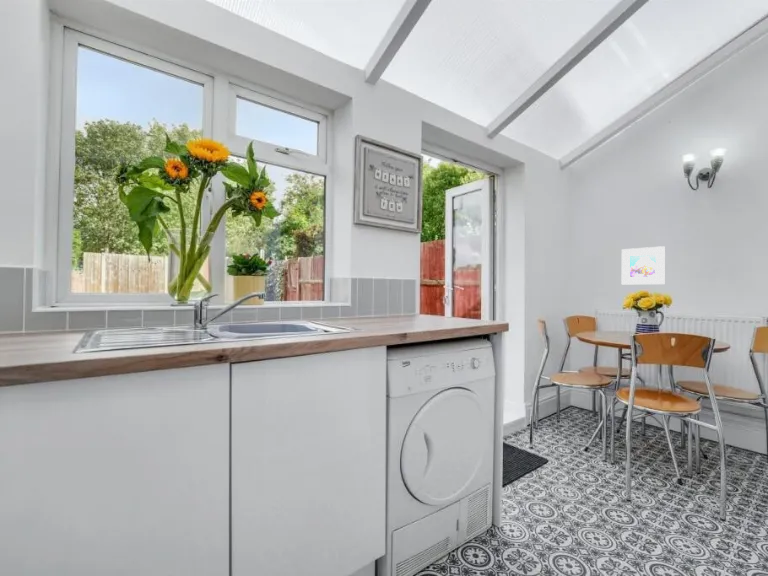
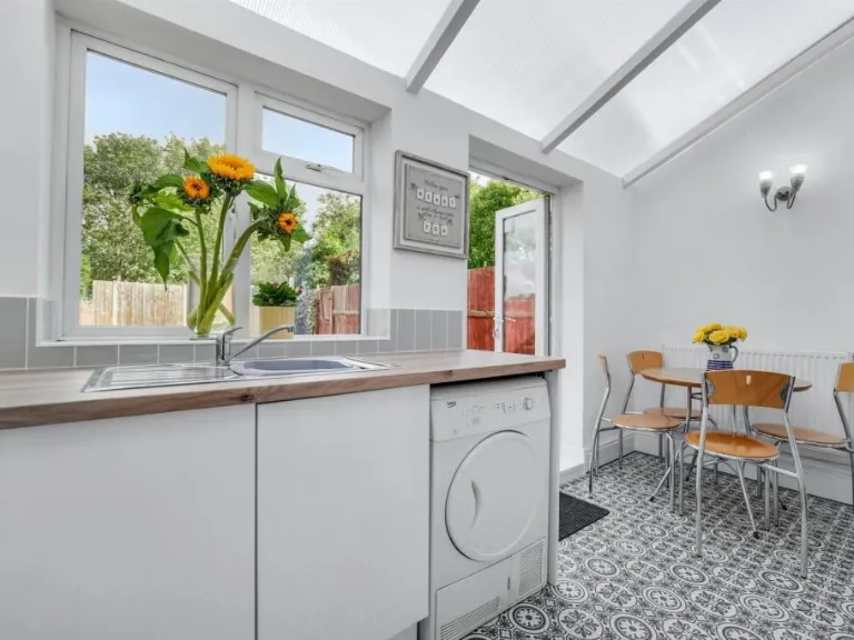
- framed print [621,245,666,285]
